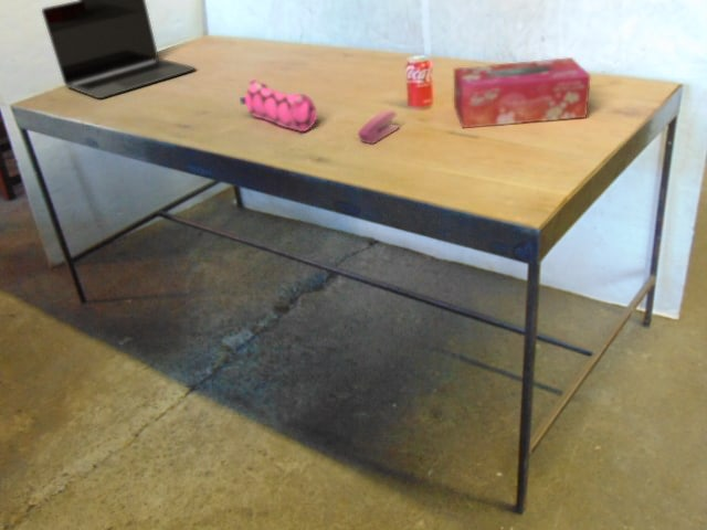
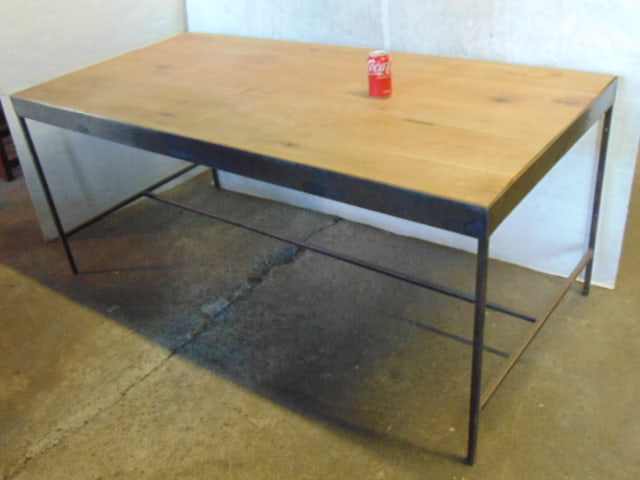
- stapler [357,109,401,146]
- pencil case [239,78,318,132]
- tissue box [453,56,591,129]
- laptop [41,0,197,99]
